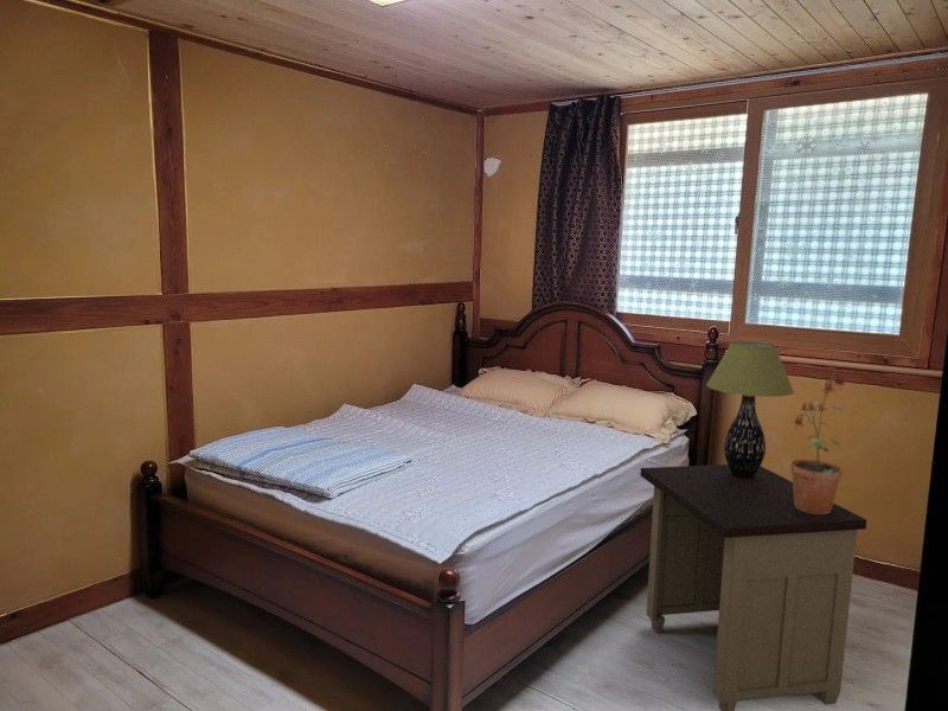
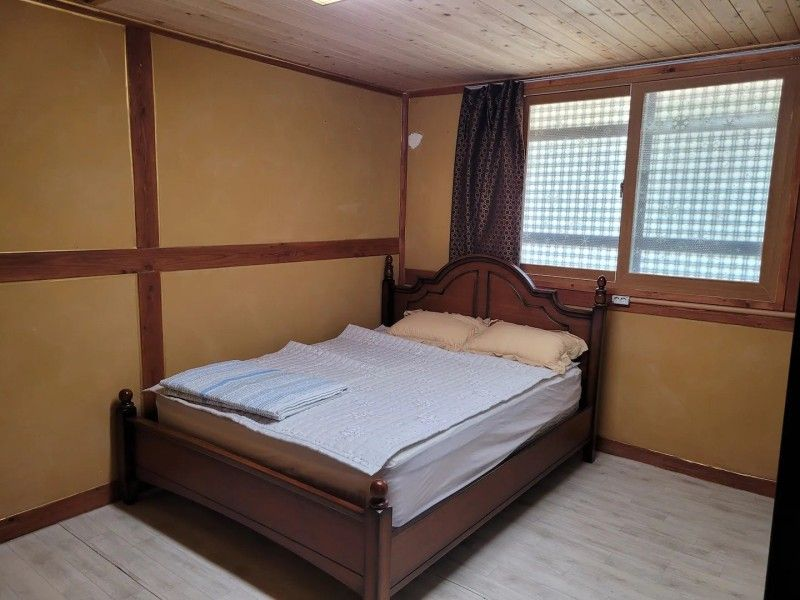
- potted plant [789,371,848,514]
- nightstand [639,463,867,711]
- table lamp [705,340,795,479]
